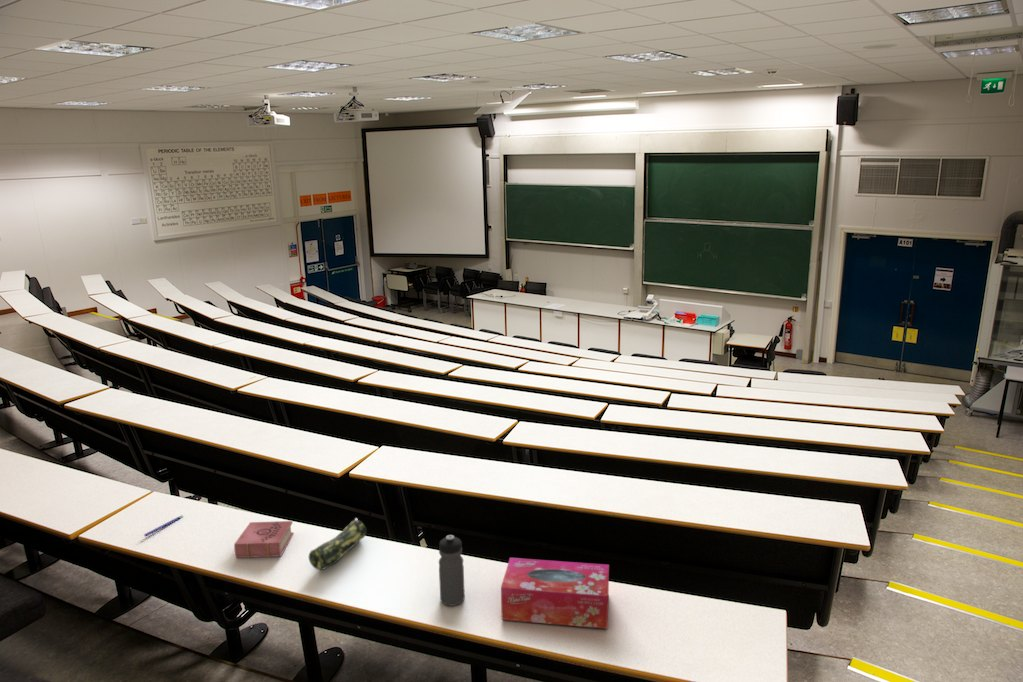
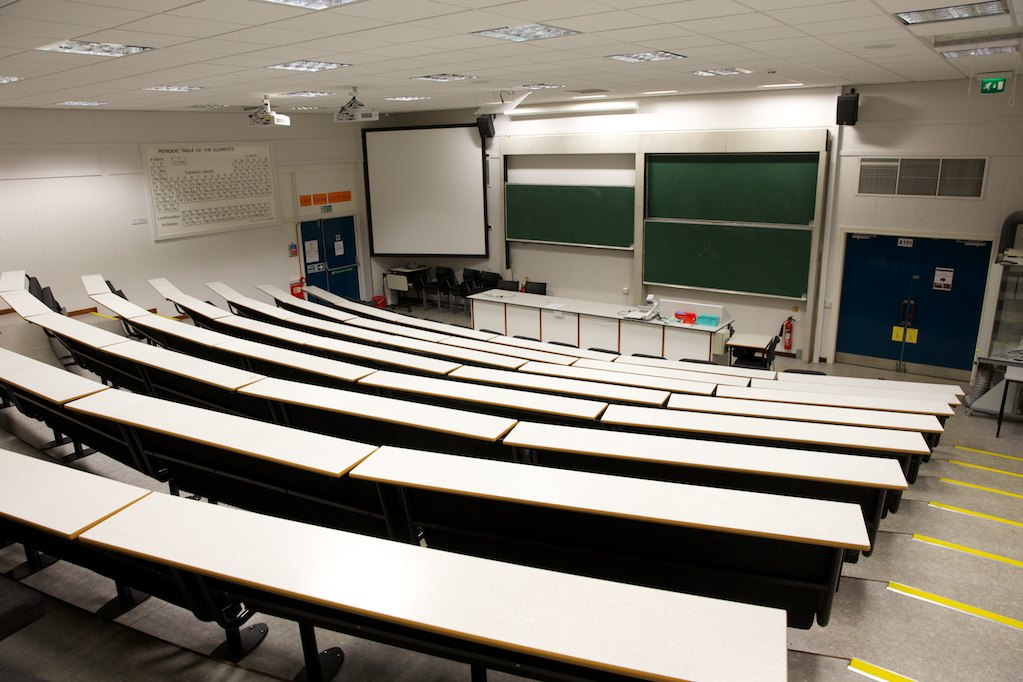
- pen [143,514,184,538]
- water bottle [438,534,466,607]
- pencil case [308,517,367,571]
- tissue box [500,557,610,630]
- book [233,520,295,559]
